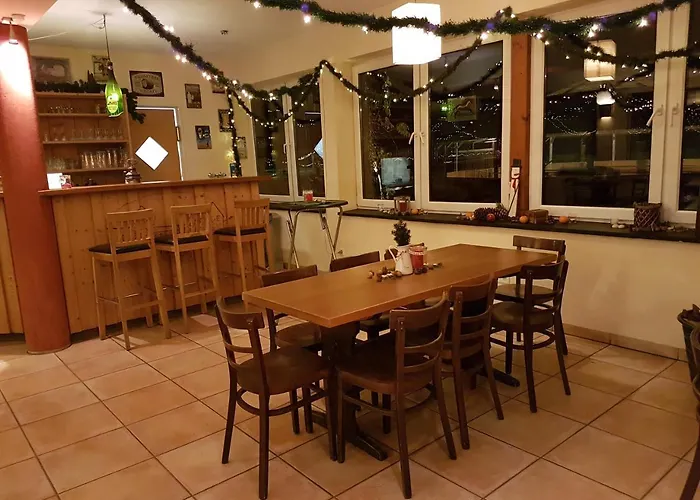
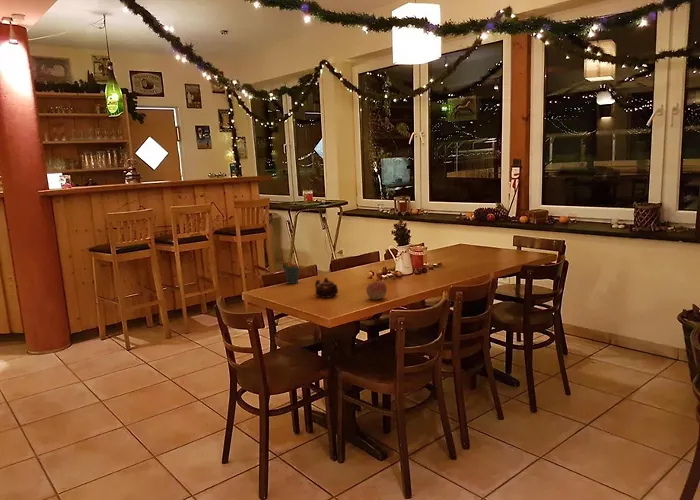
+ pen holder [282,260,300,285]
+ apple [365,279,388,301]
+ teapot [314,277,339,299]
